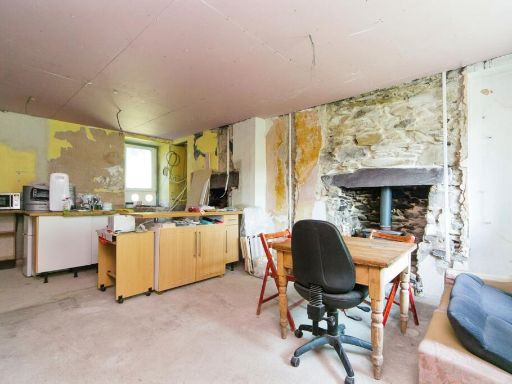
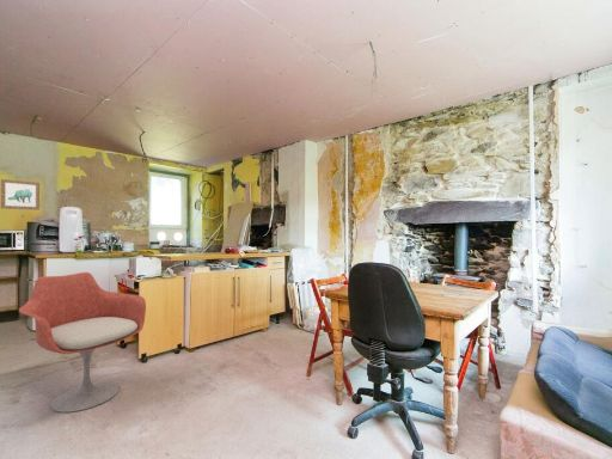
+ armchair [18,271,147,414]
+ wall art [0,178,41,212]
